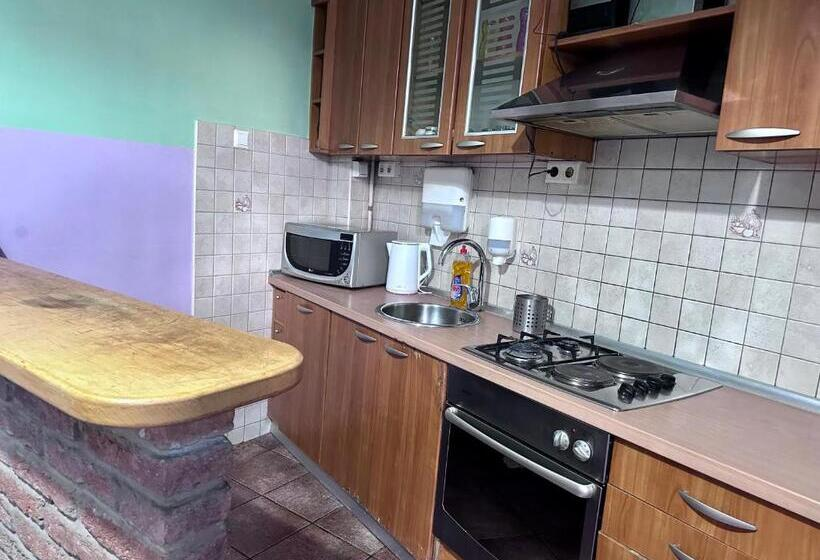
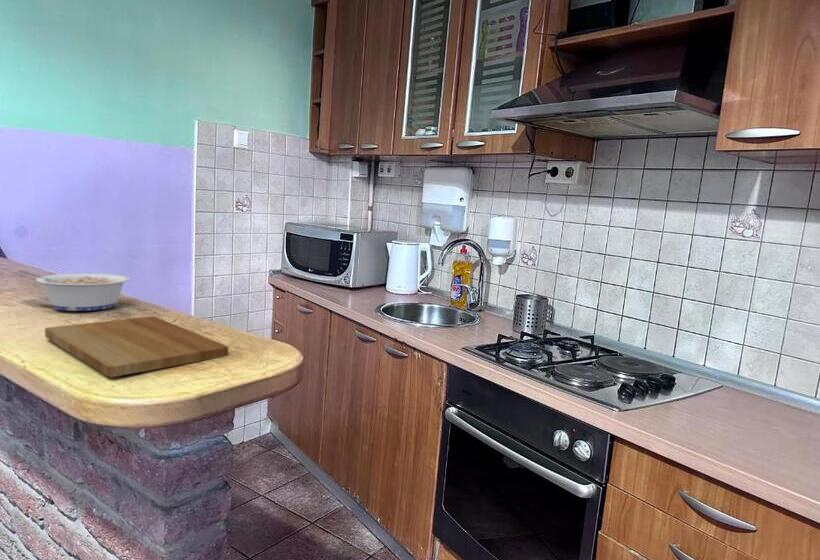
+ legume [17,269,131,312]
+ cutting board [44,315,229,378]
